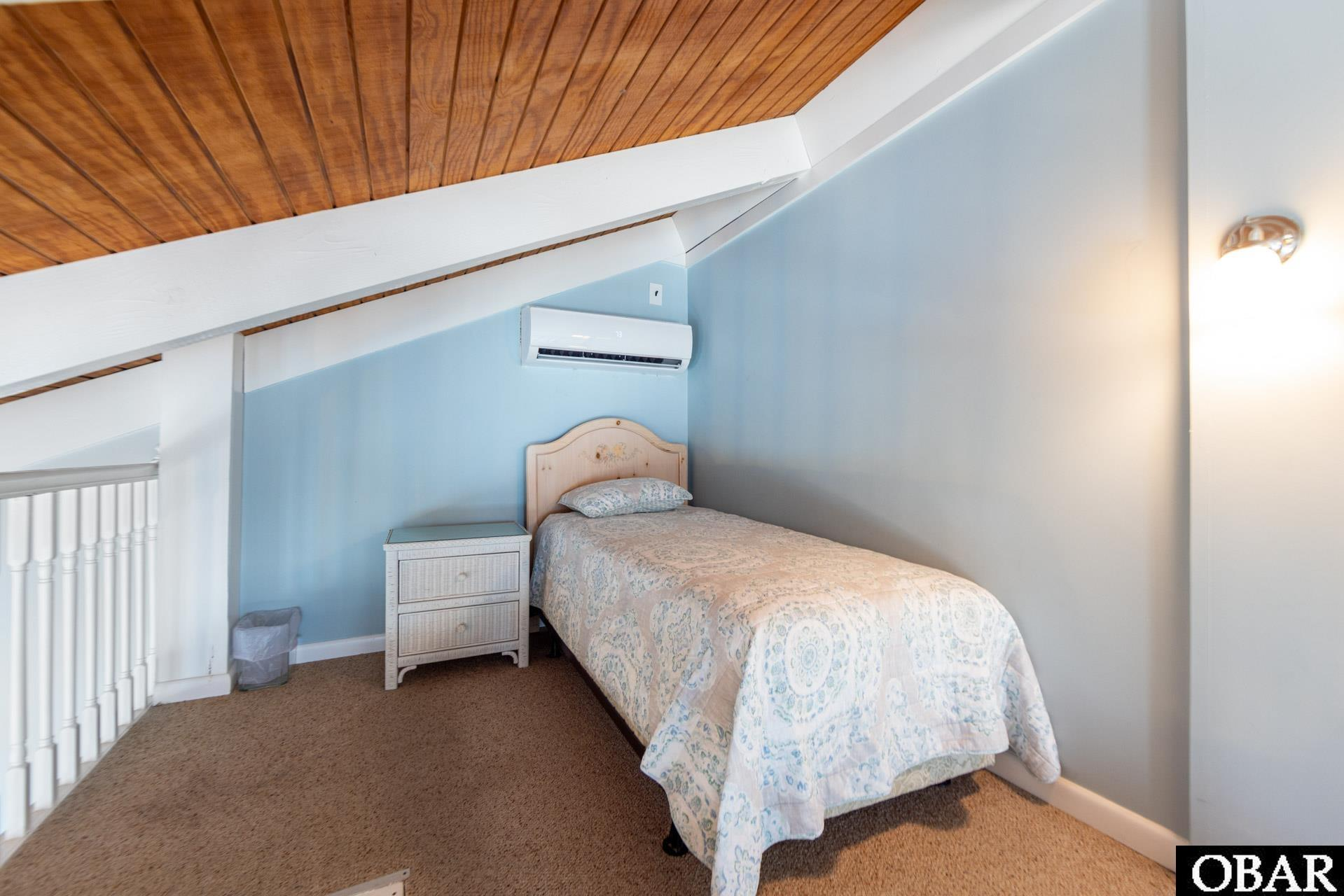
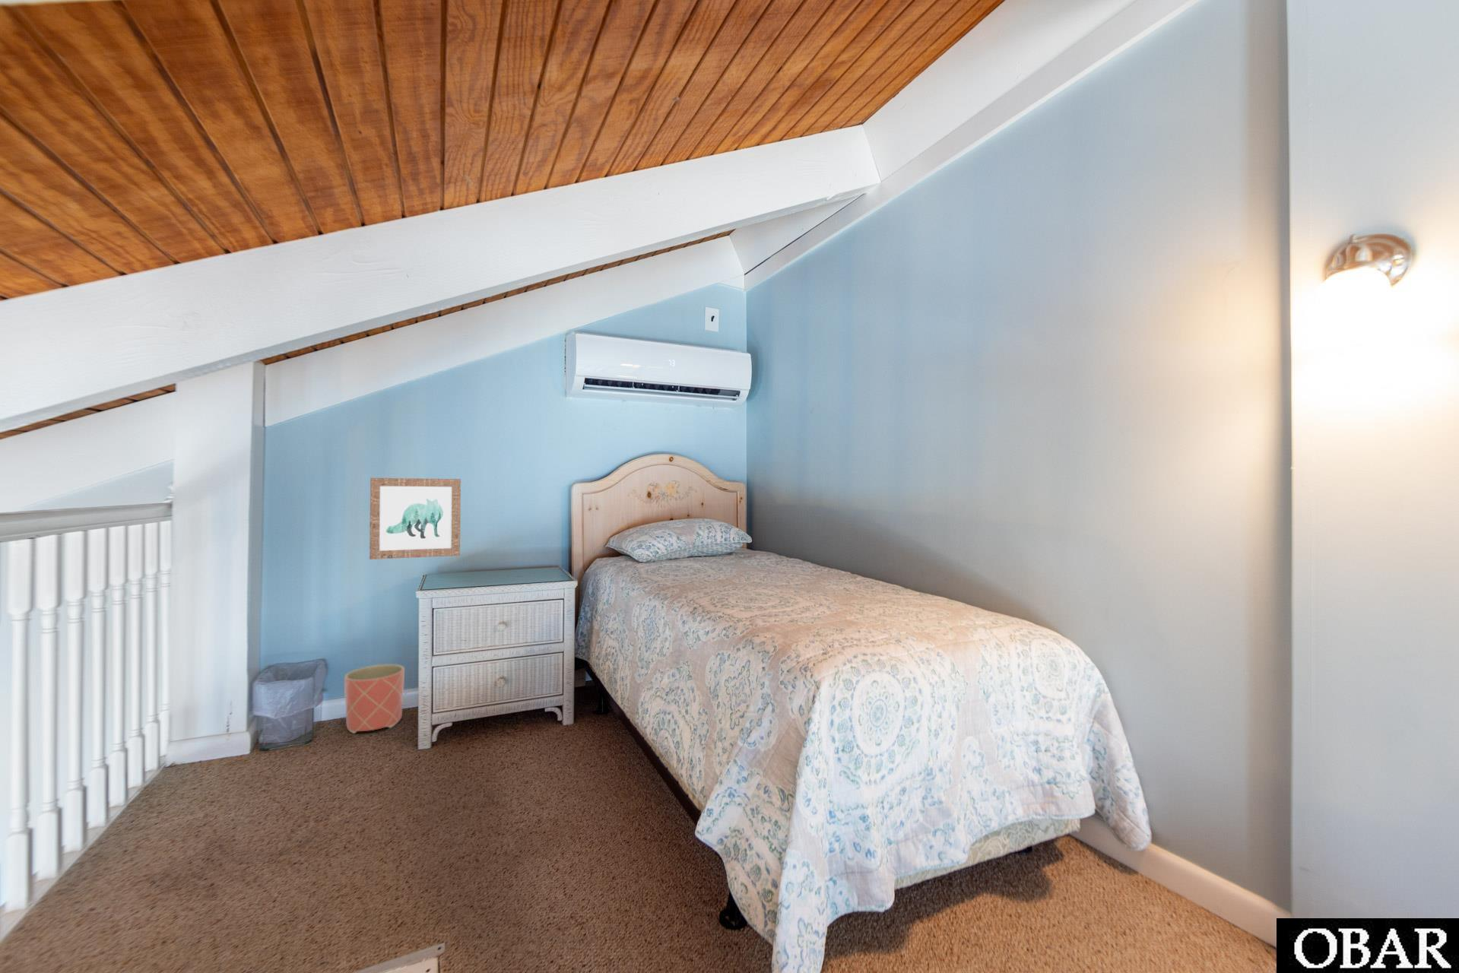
+ wall art [369,478,461,560]
+ planter [344,664,405,734]
